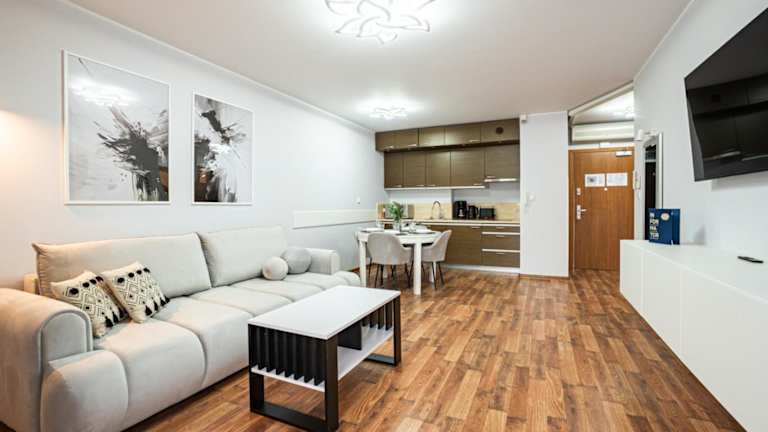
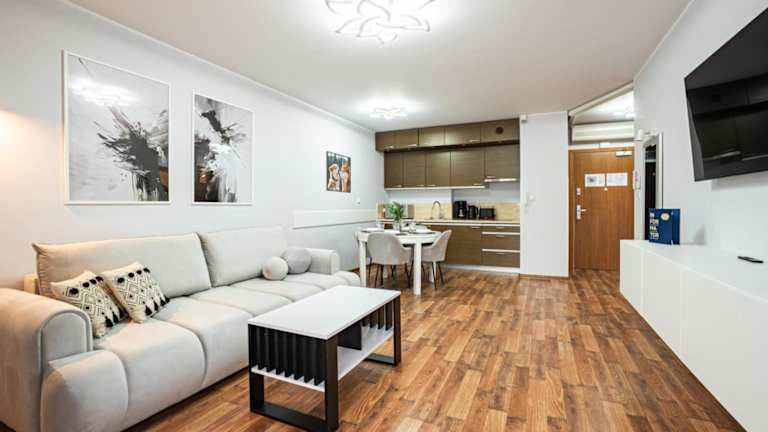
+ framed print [325,150,352,194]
